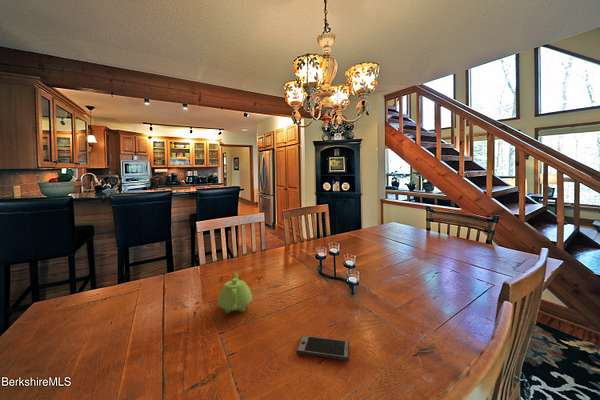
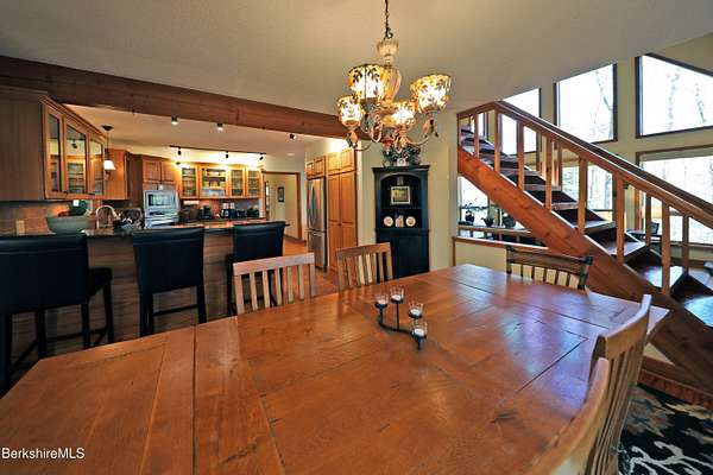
- smartphone [295,335,350,362]
- teapot [217,271,253,314]
